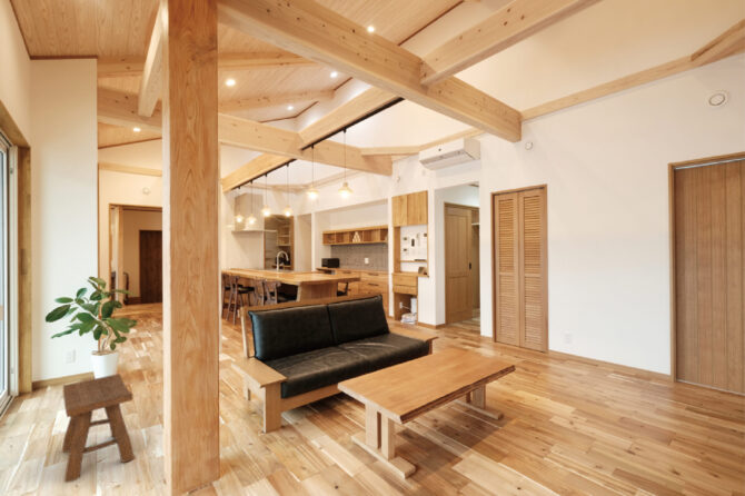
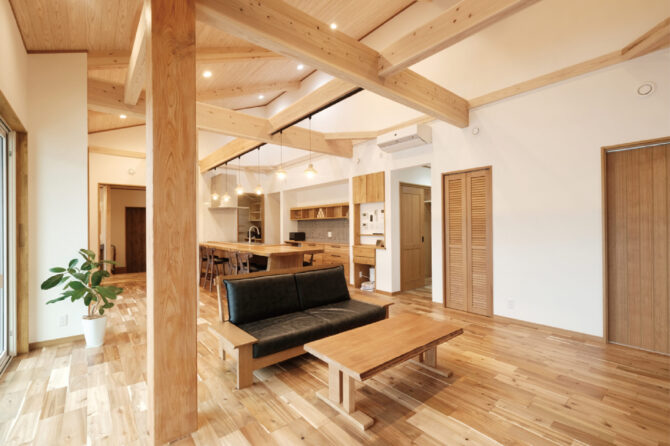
- stool [60,373,136,484]
